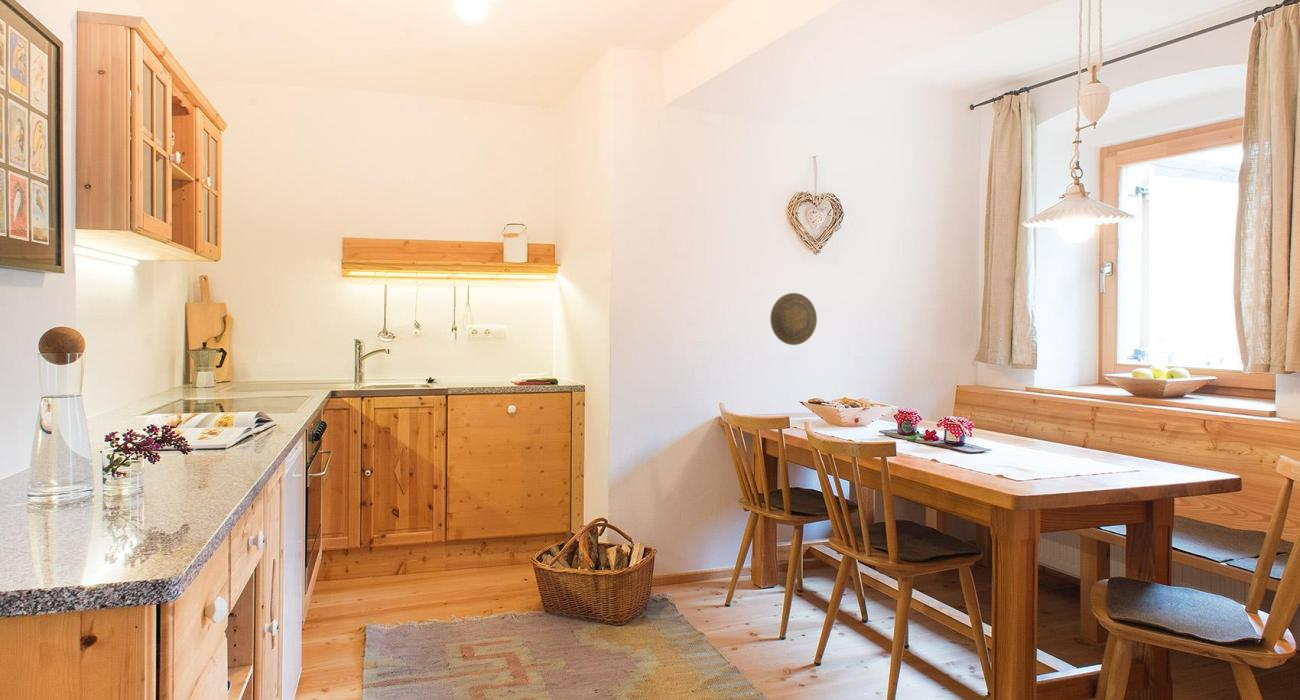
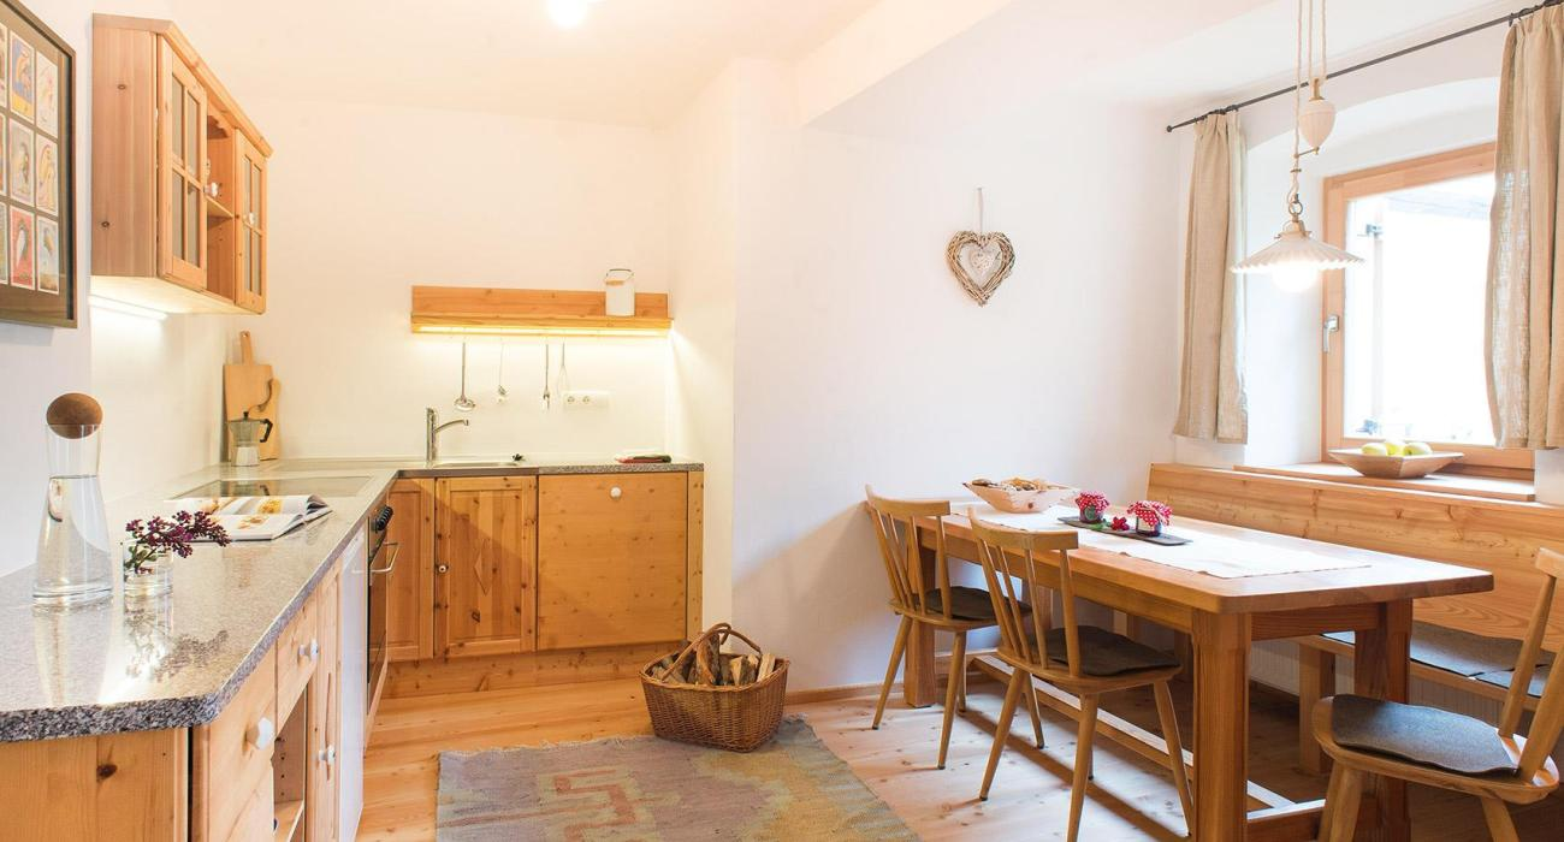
- decorative plate [769,292,818,346]
